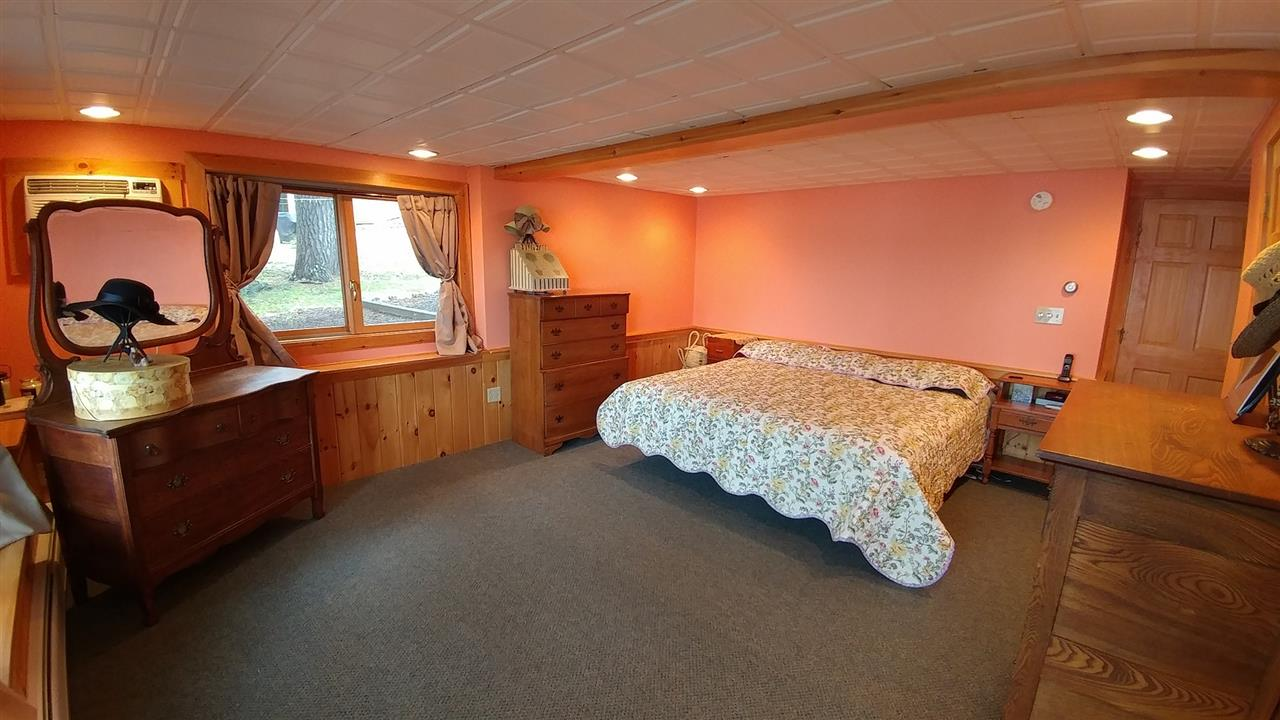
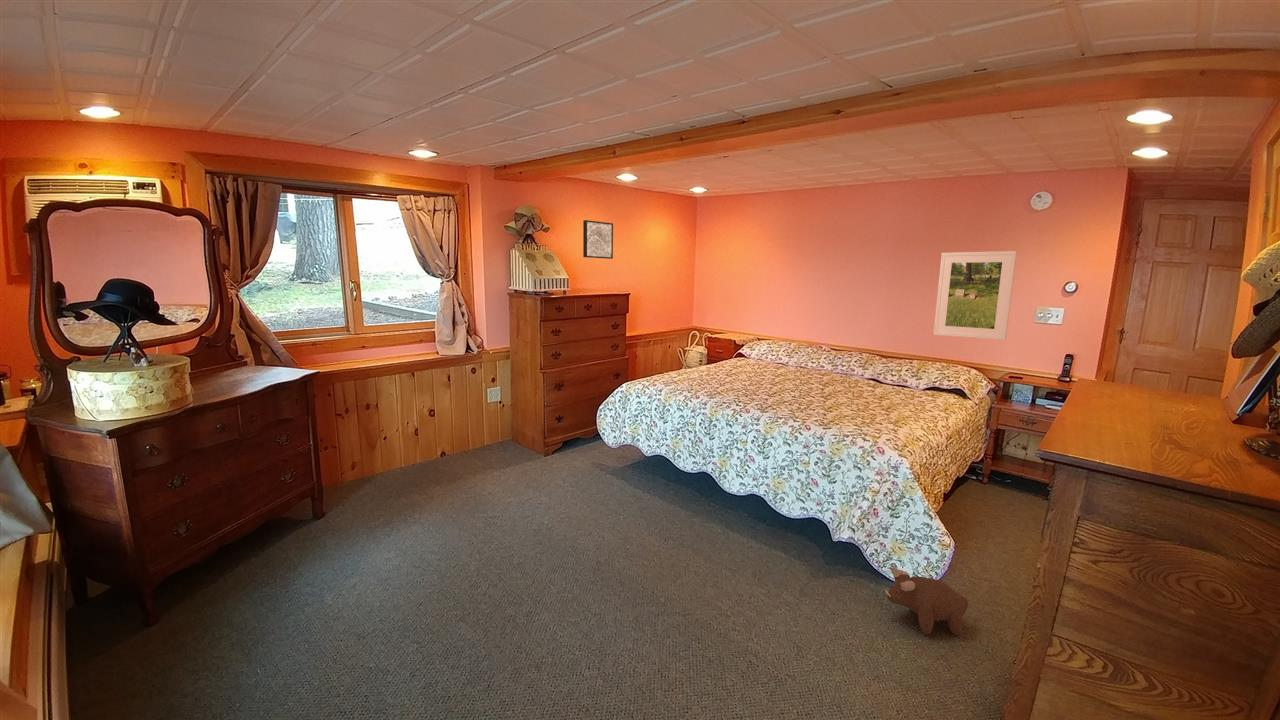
+ wall art [582,219,614,260]
+ plush toy [884,566,969,636]
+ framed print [932,250,1018,341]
